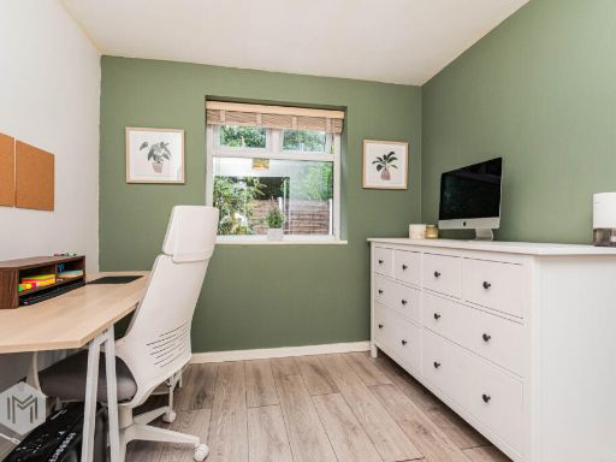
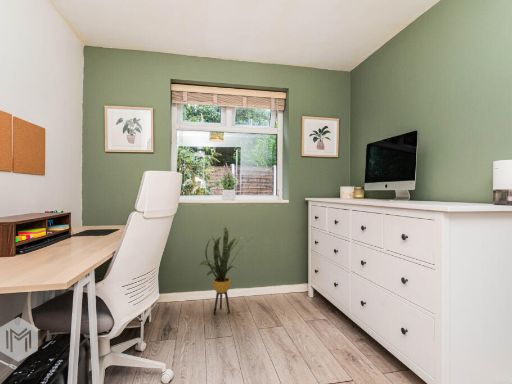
+ house plant [196,224,253,315]
